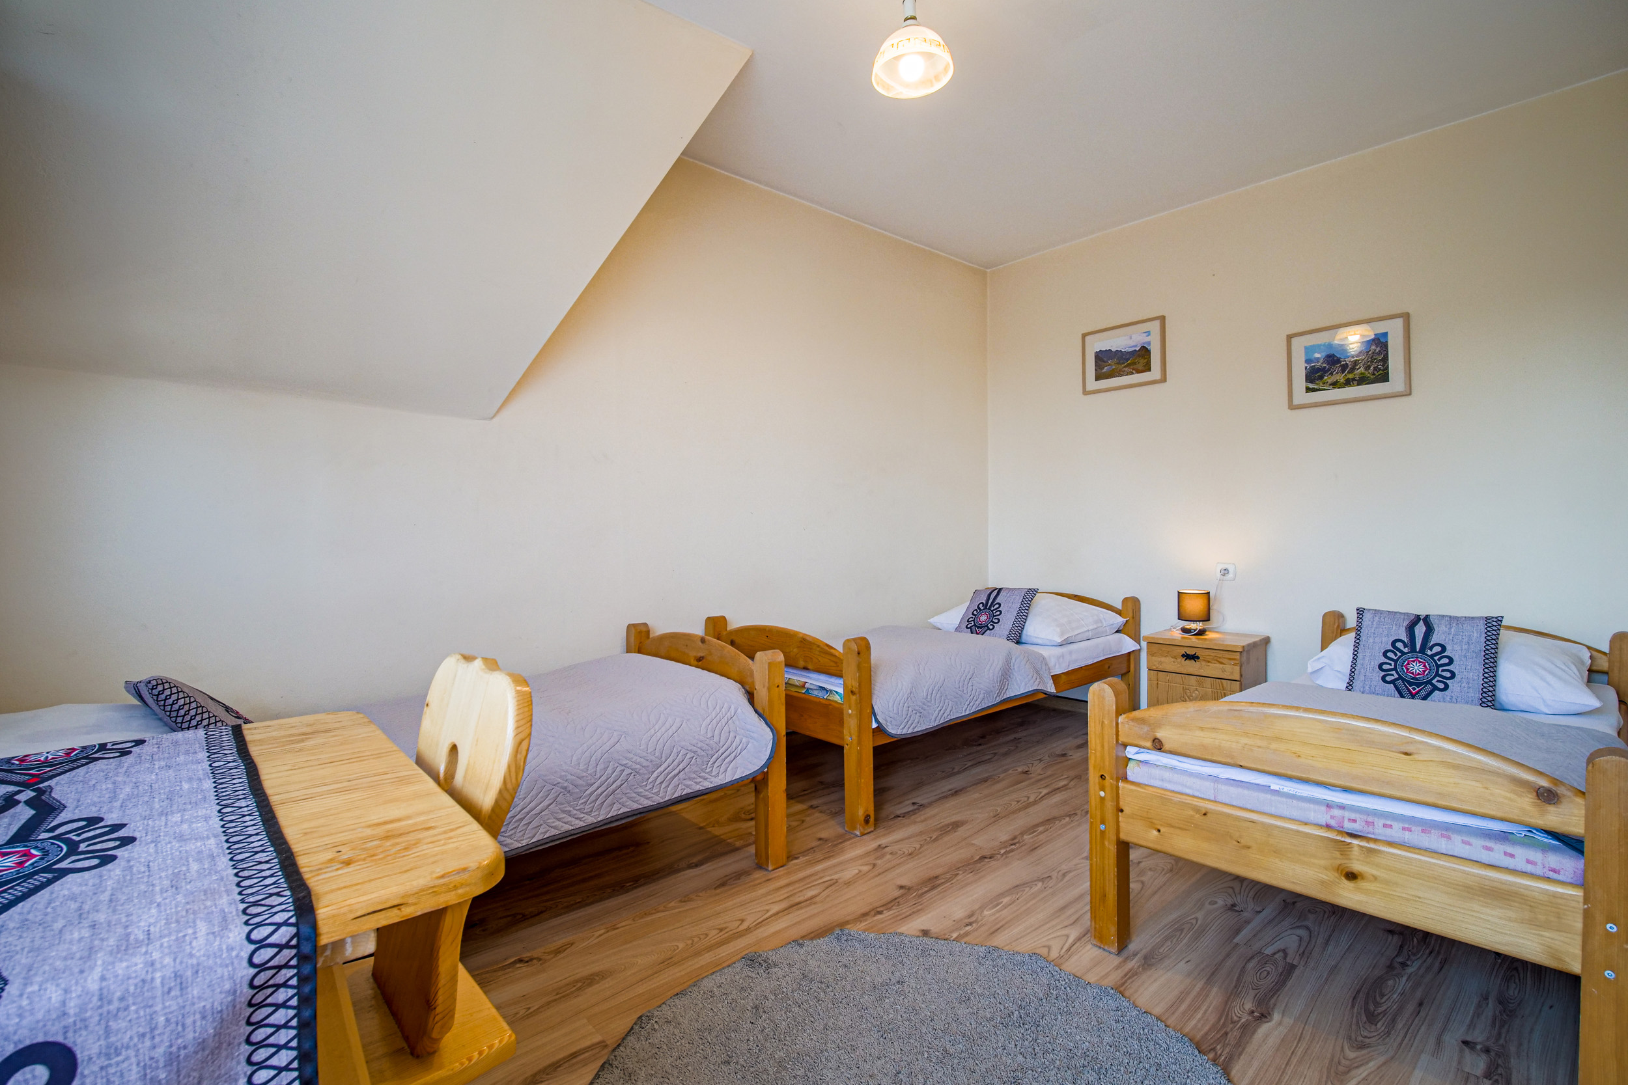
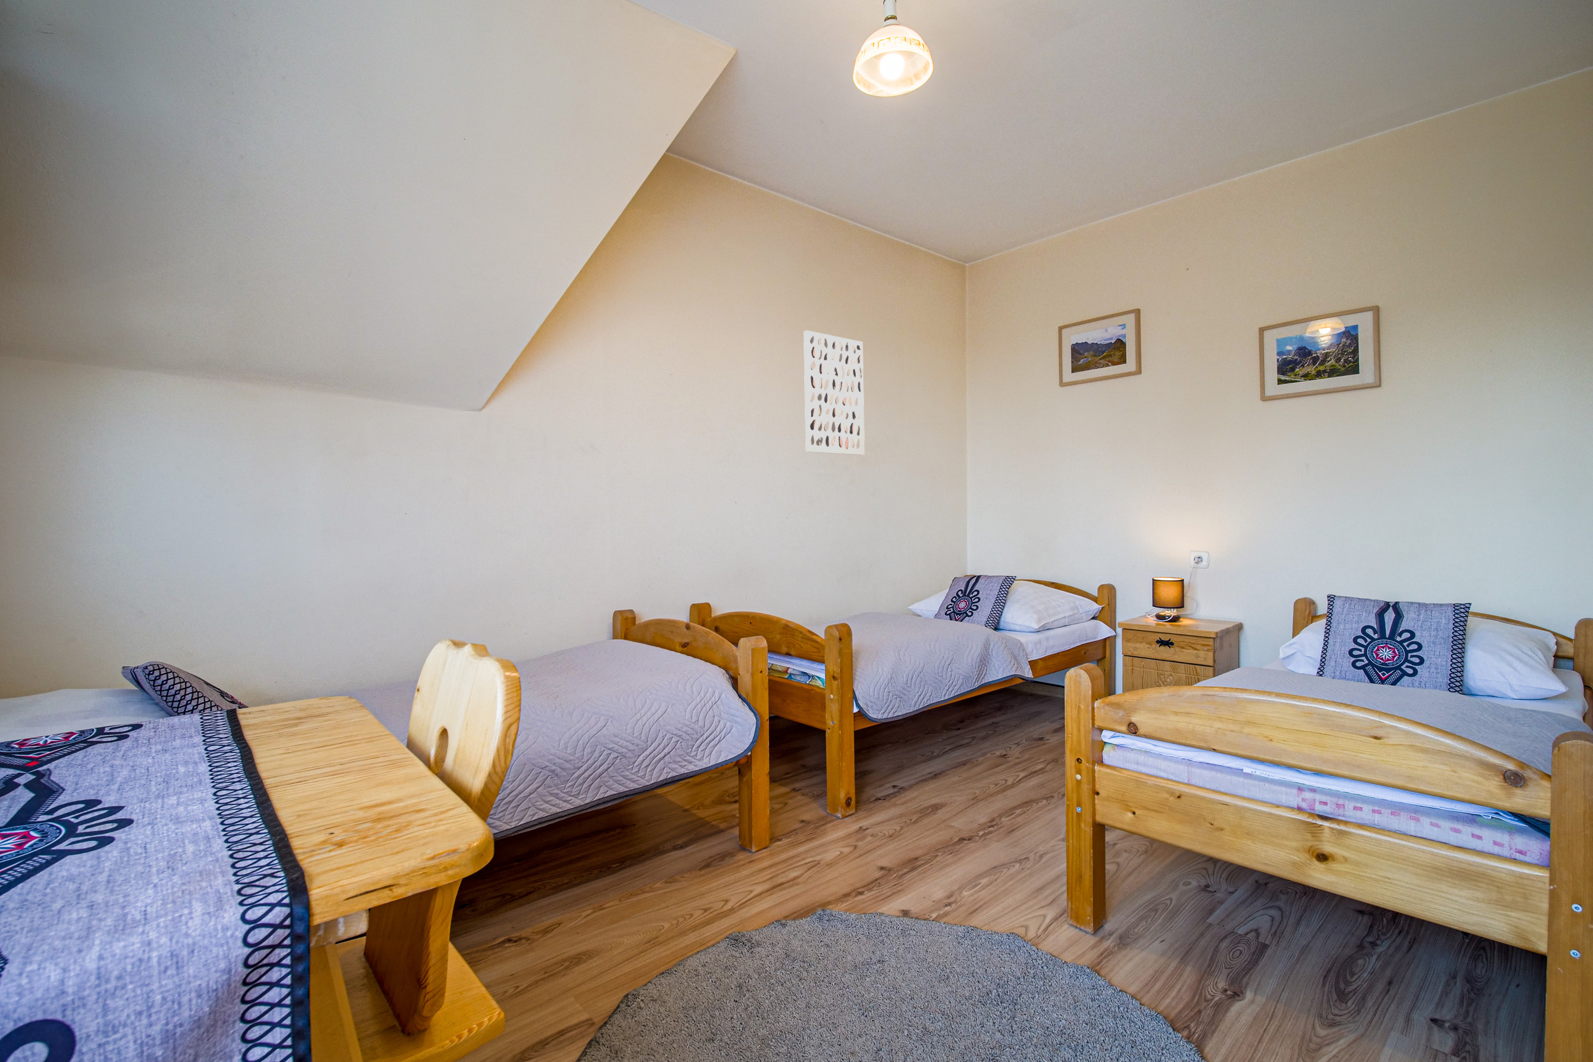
+ wall art [802,330,865,456]
